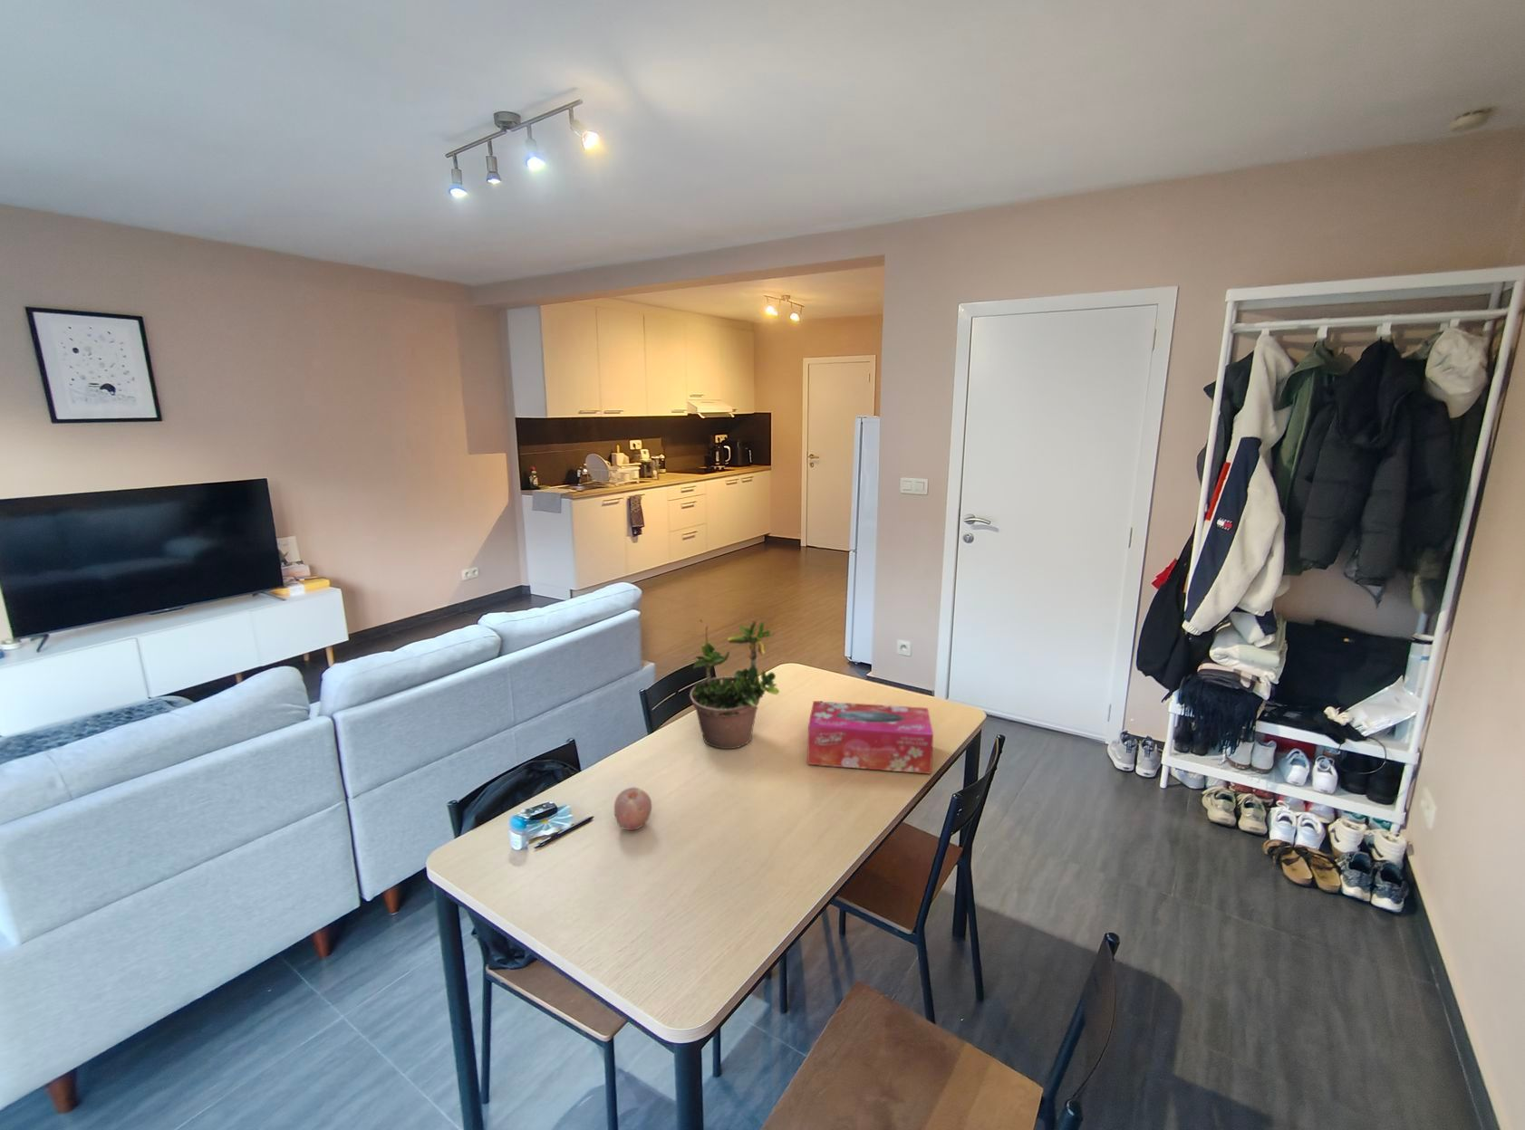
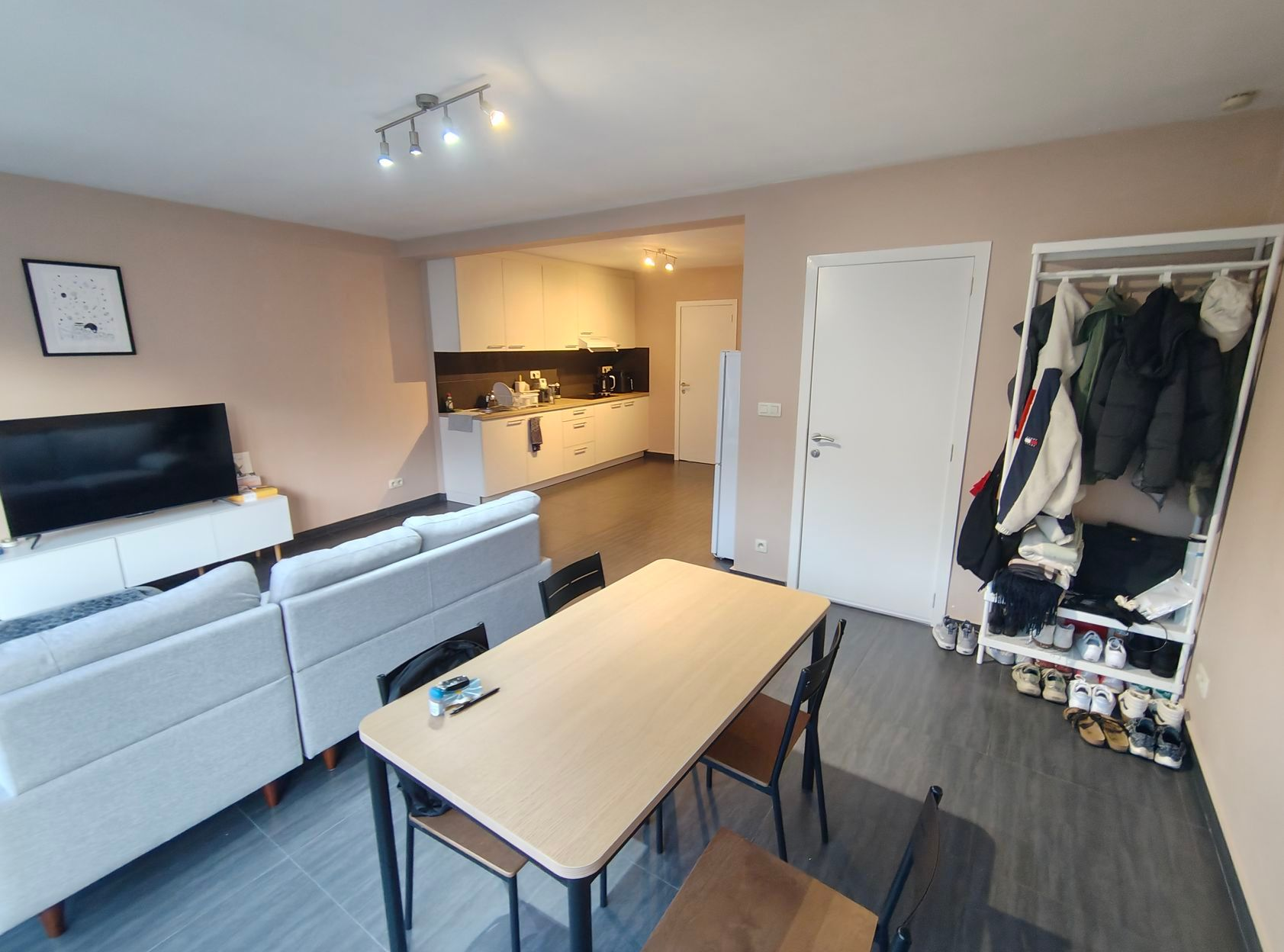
- tissue box [806,700,935,775]
- fruit [613,787,652,831]
- potted plant [689,618,780,750]
